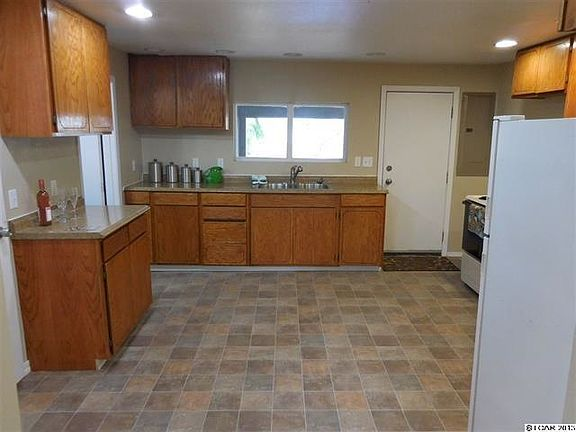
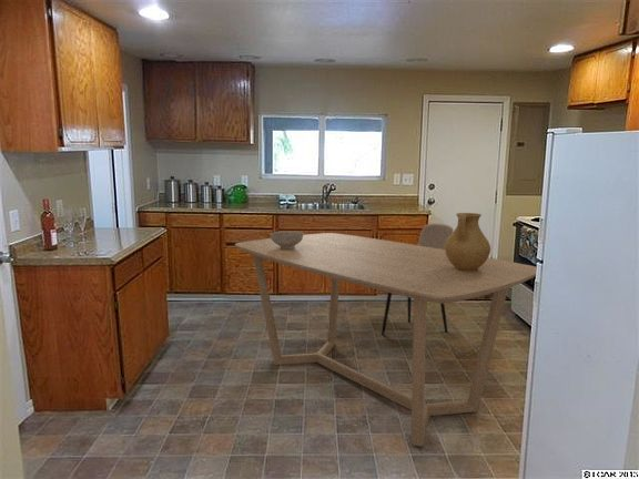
+ decorative bowl [268,231,305,249]
+ dining table [234,232,537,448]
+ dining chair [381,223,454,336]
+ pitcher [445,212,491,272]
